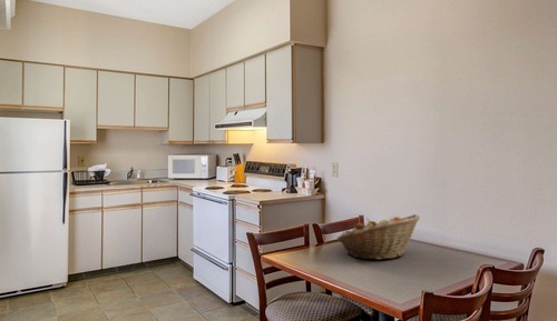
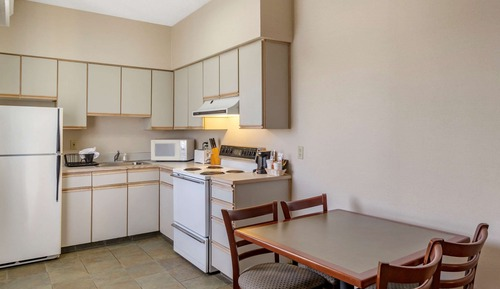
- fruit basket [336,213,421,261]
